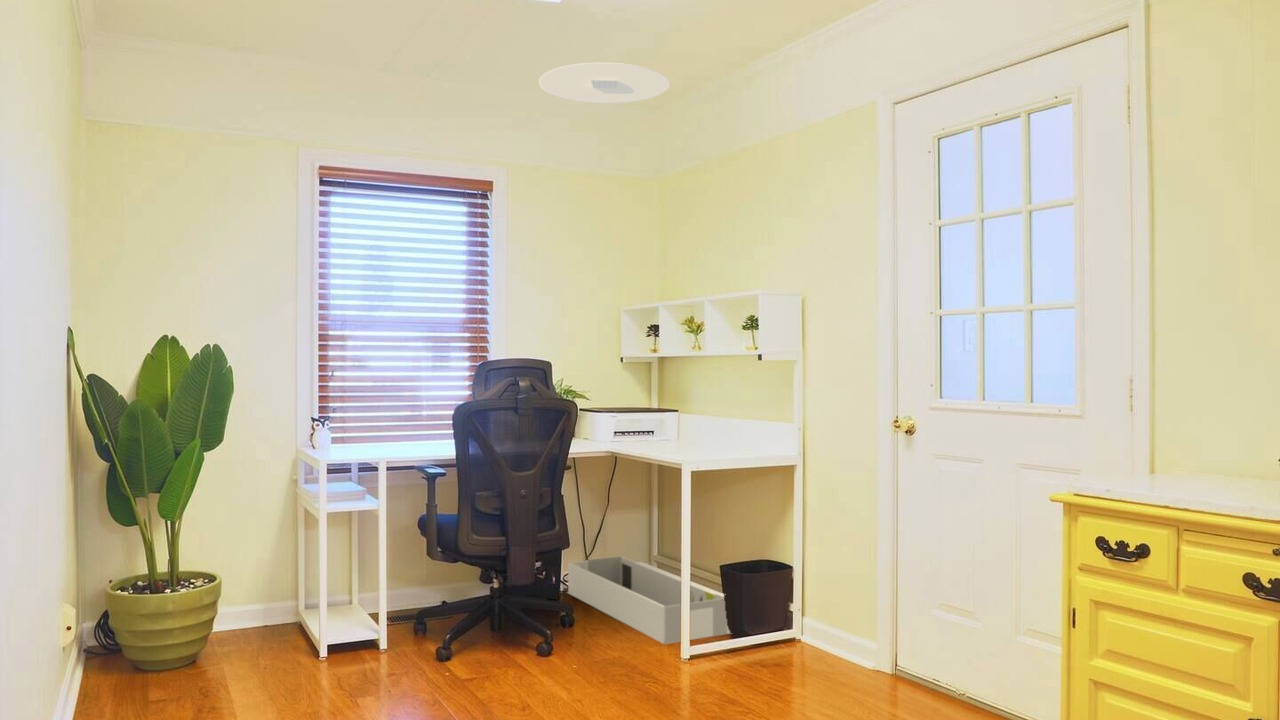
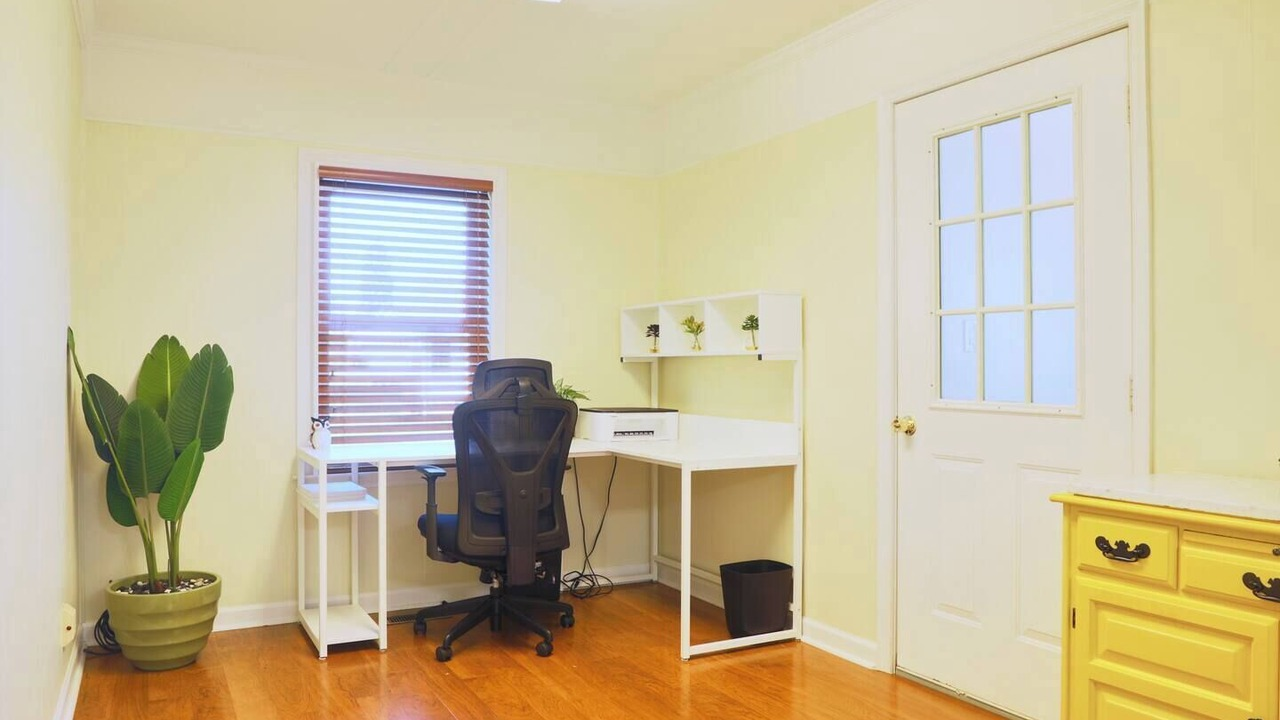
- ceiling light [538,62,671,105]
- architectural model [565,555,732,645]
